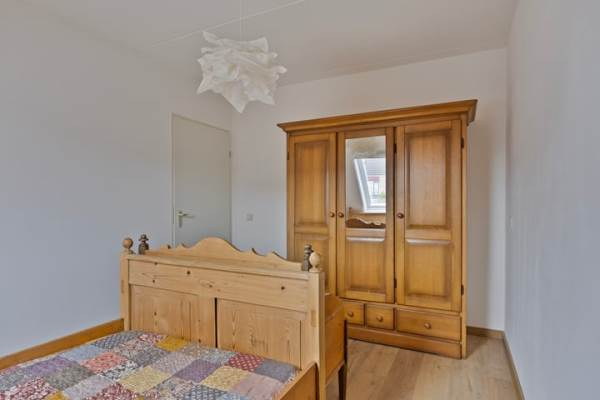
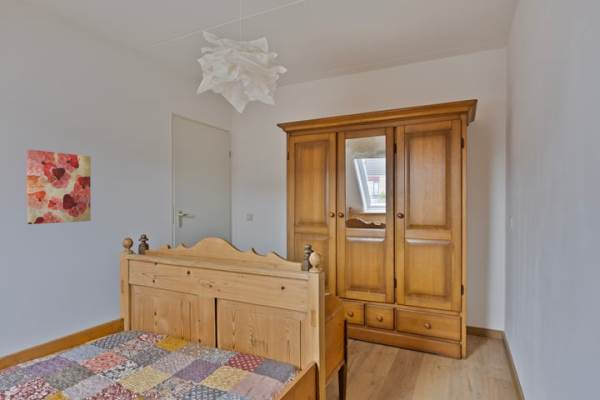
+ wall art [26,148,92,225]
